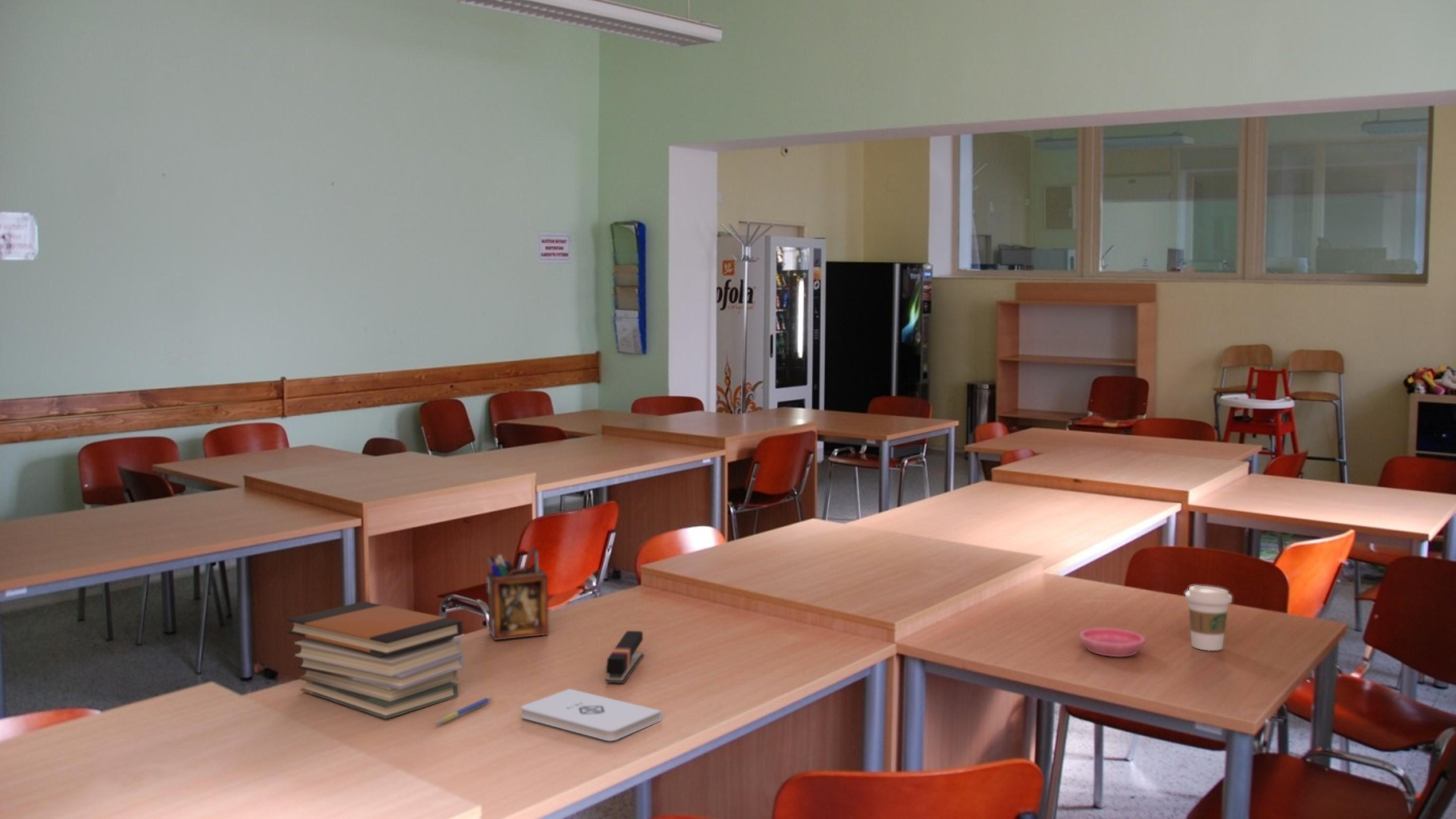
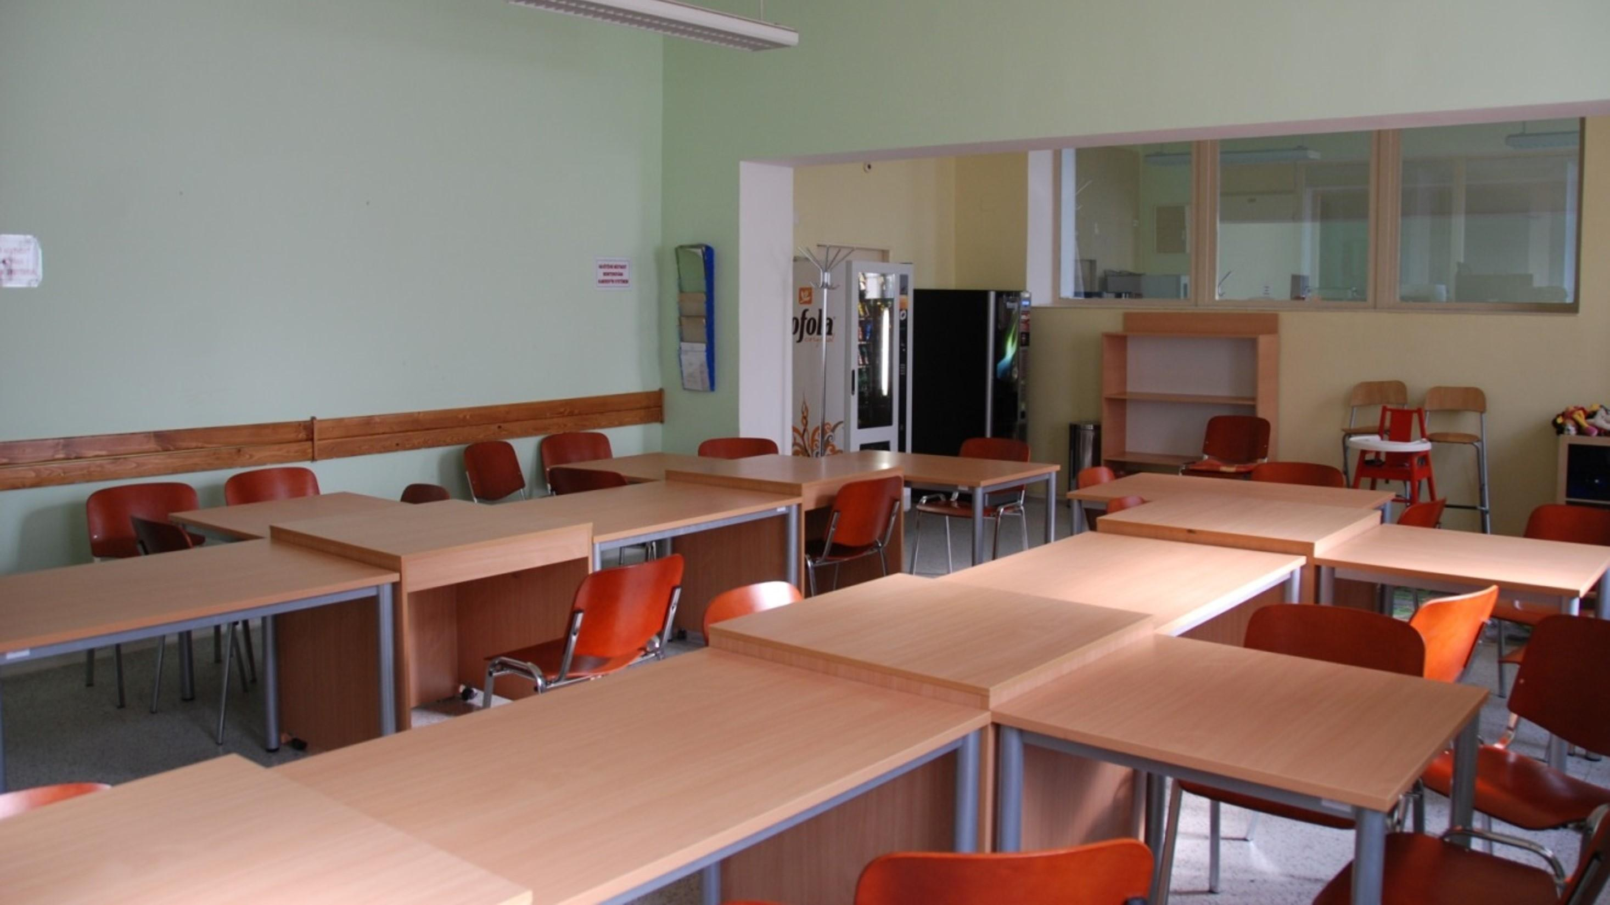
- desk organizer [487,546,549,640]
- saucer [1079,627,1146,657]
- coffee cup [1184,585,1233,651]
- pen [434,696,492,725]
- stapler [605,630,644,683]
- book stack [286,601,465,719]
- notepad [521,688,662,741]
